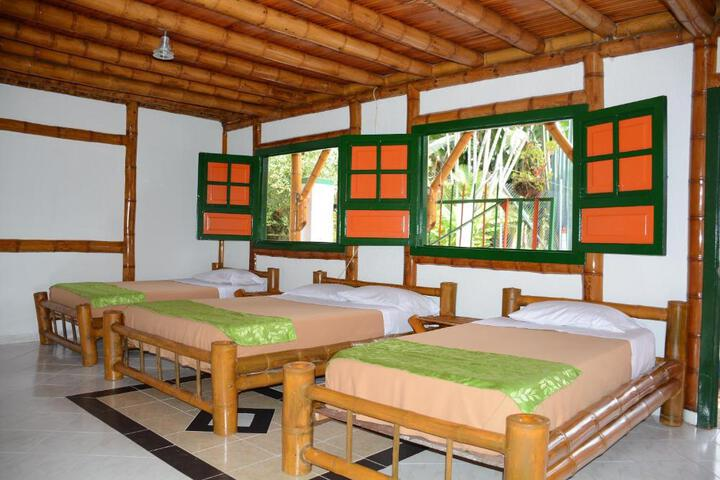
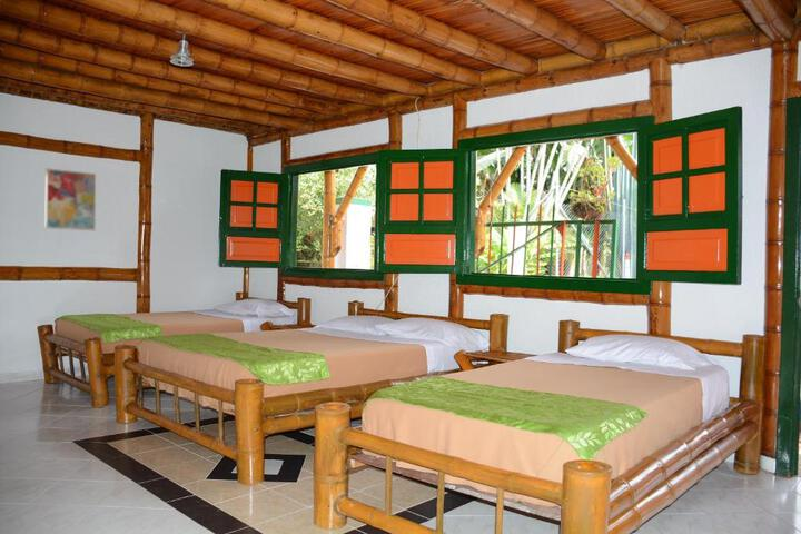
+ wall art [43,167,97,231]
